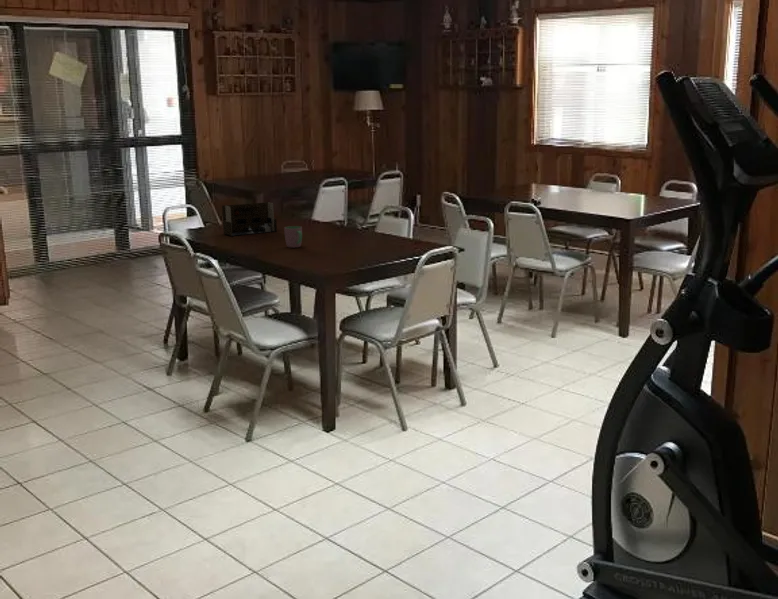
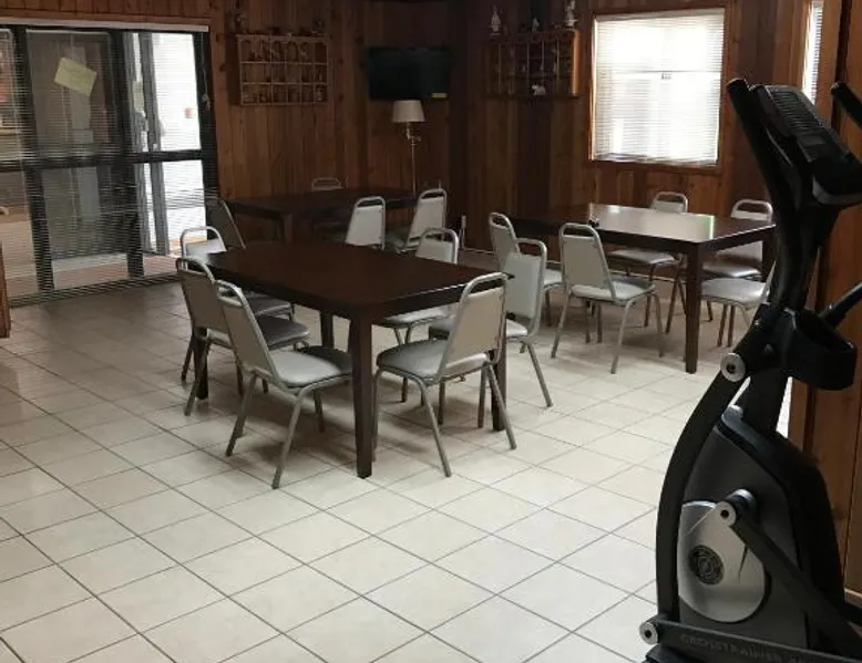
- cup [283,225,303,248]
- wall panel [221,201,278,237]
